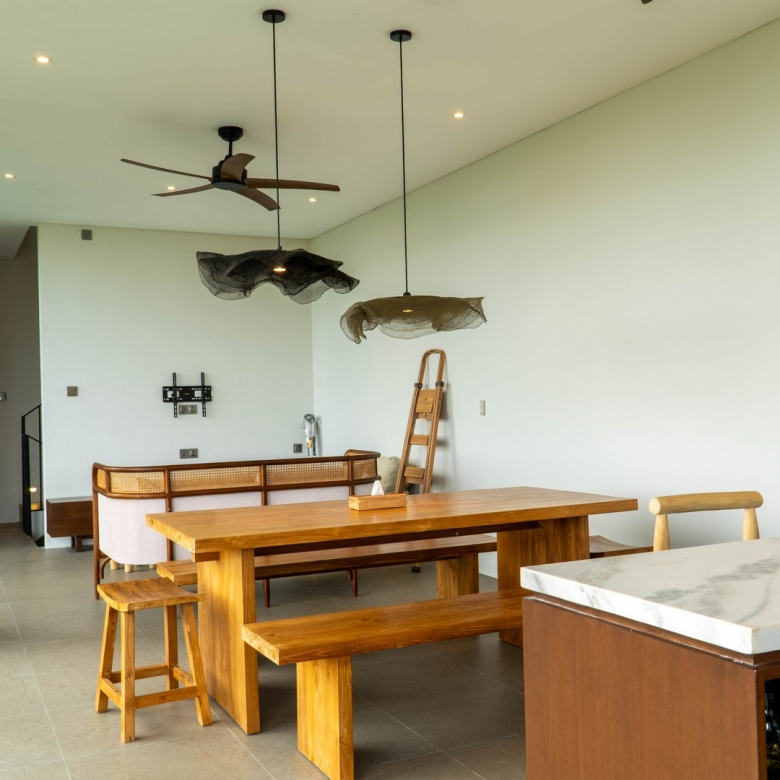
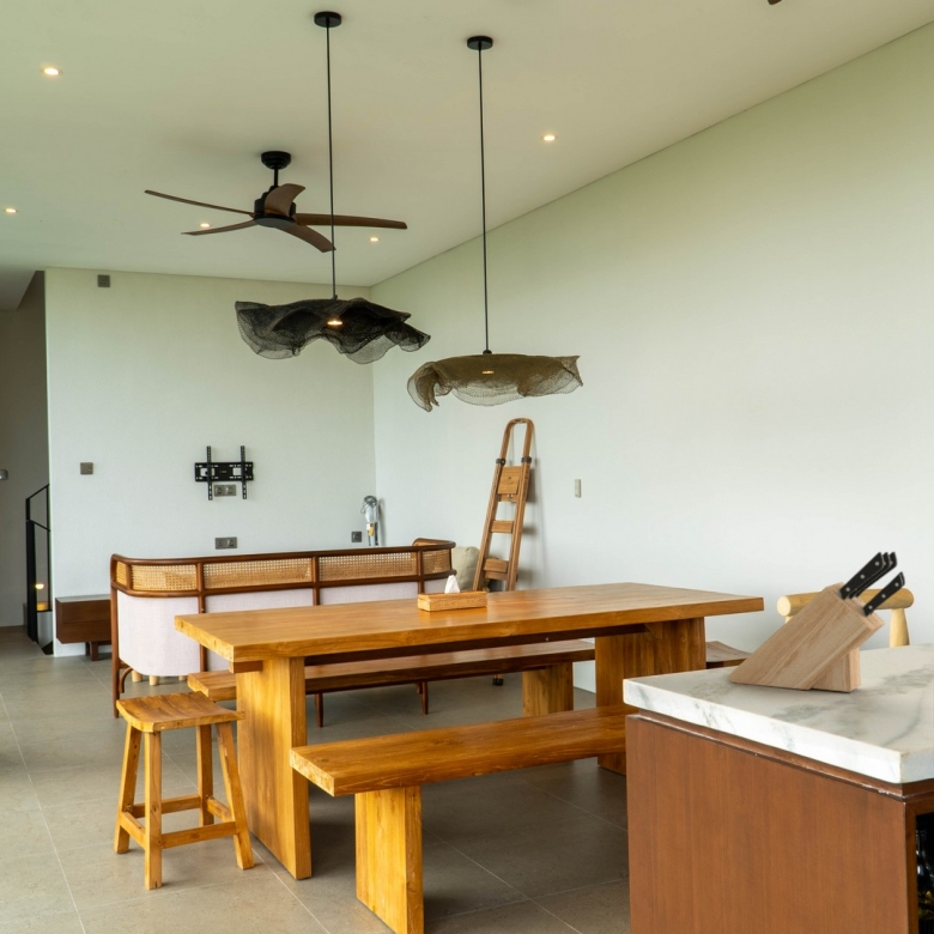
+ knife block [726,551,906,693]
